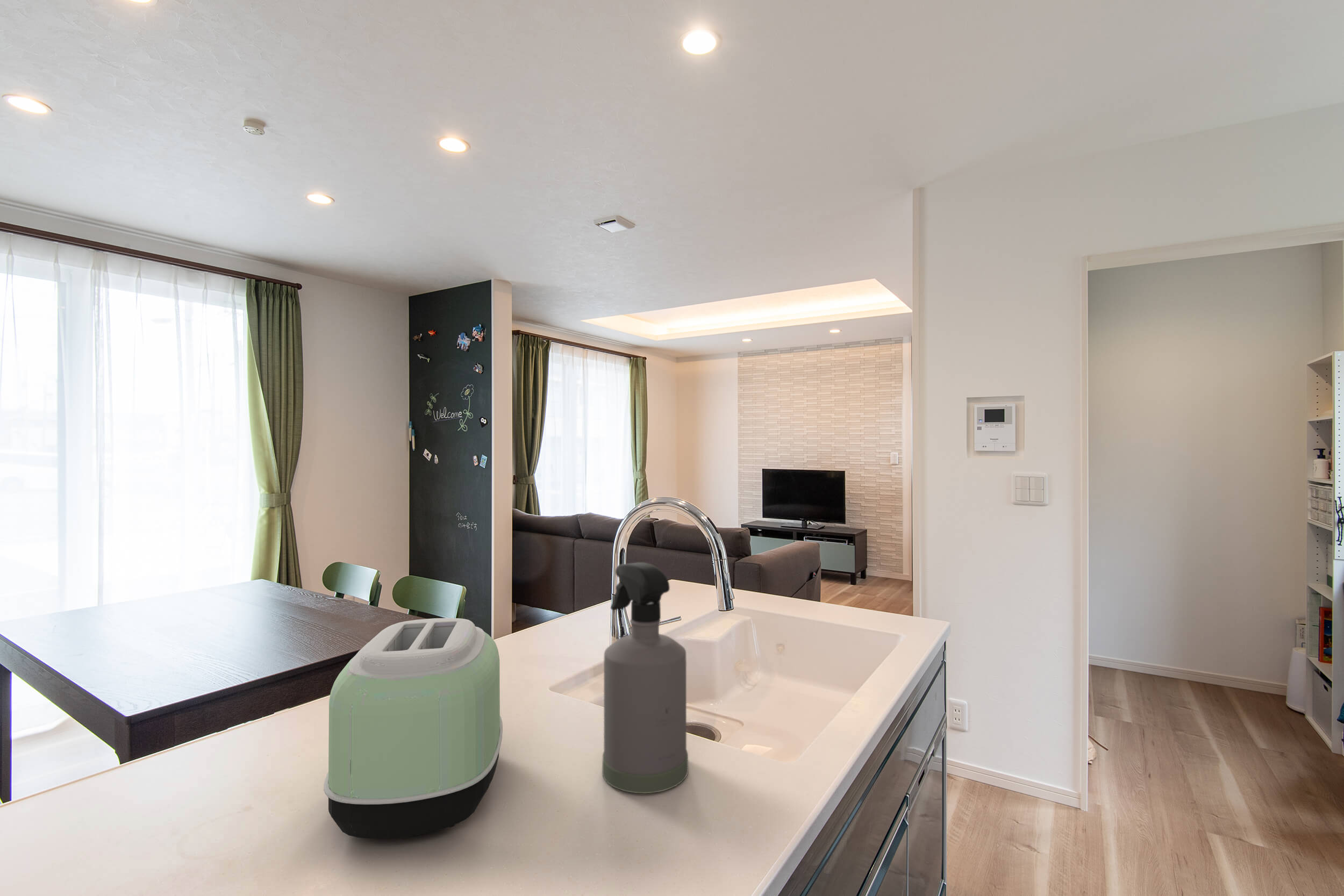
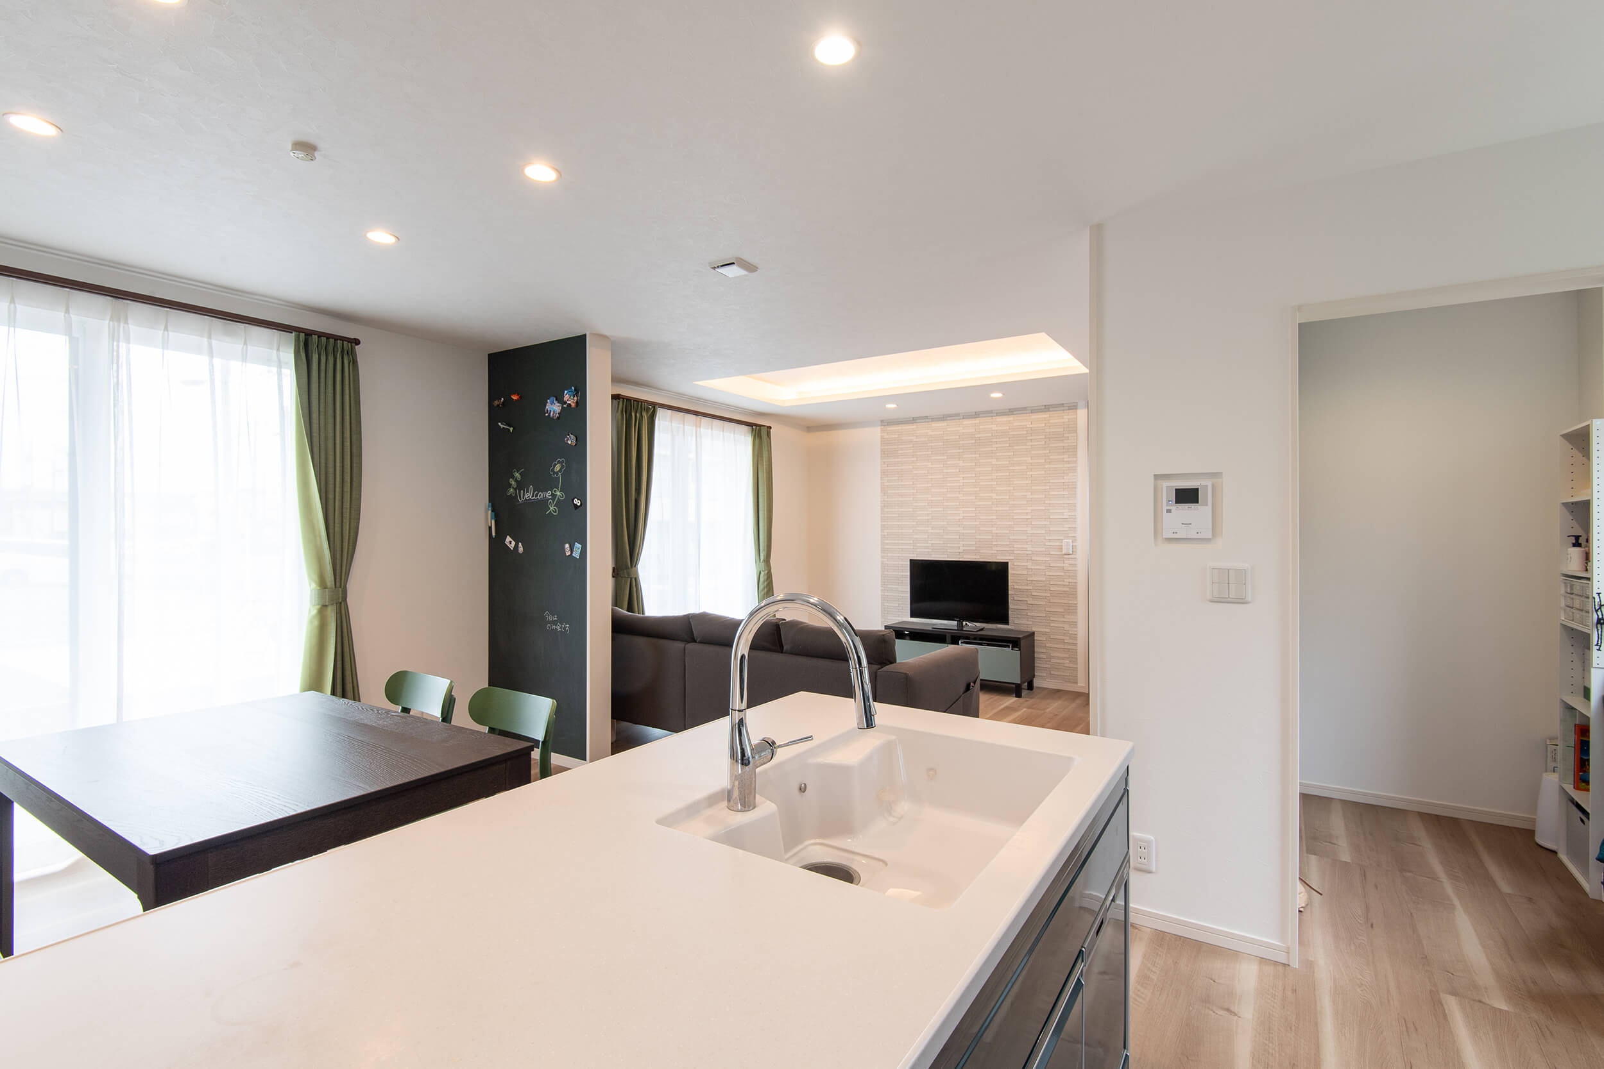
- spray bottle [602,562,689,794]
- toaster [323,618,503,840]
